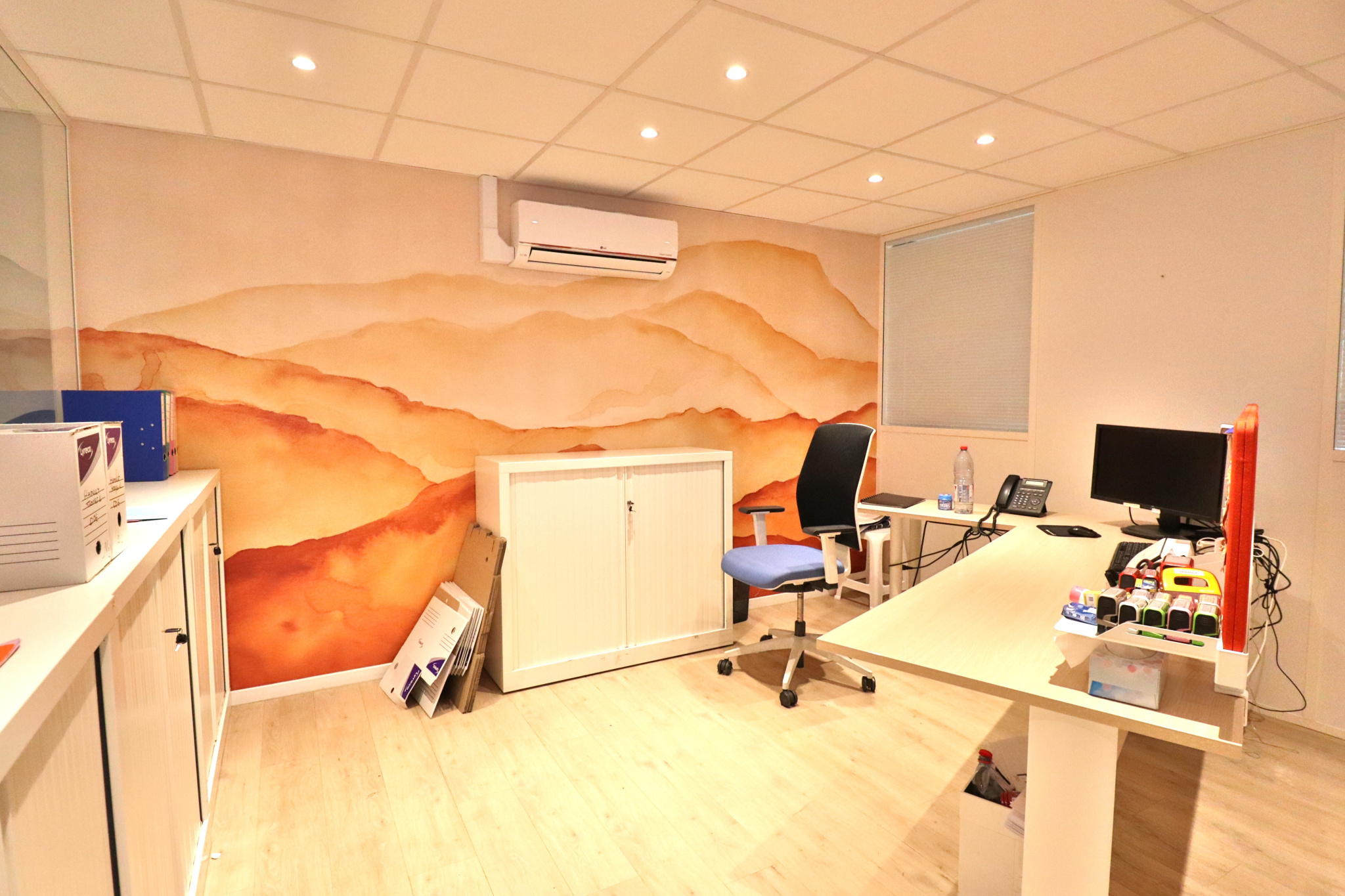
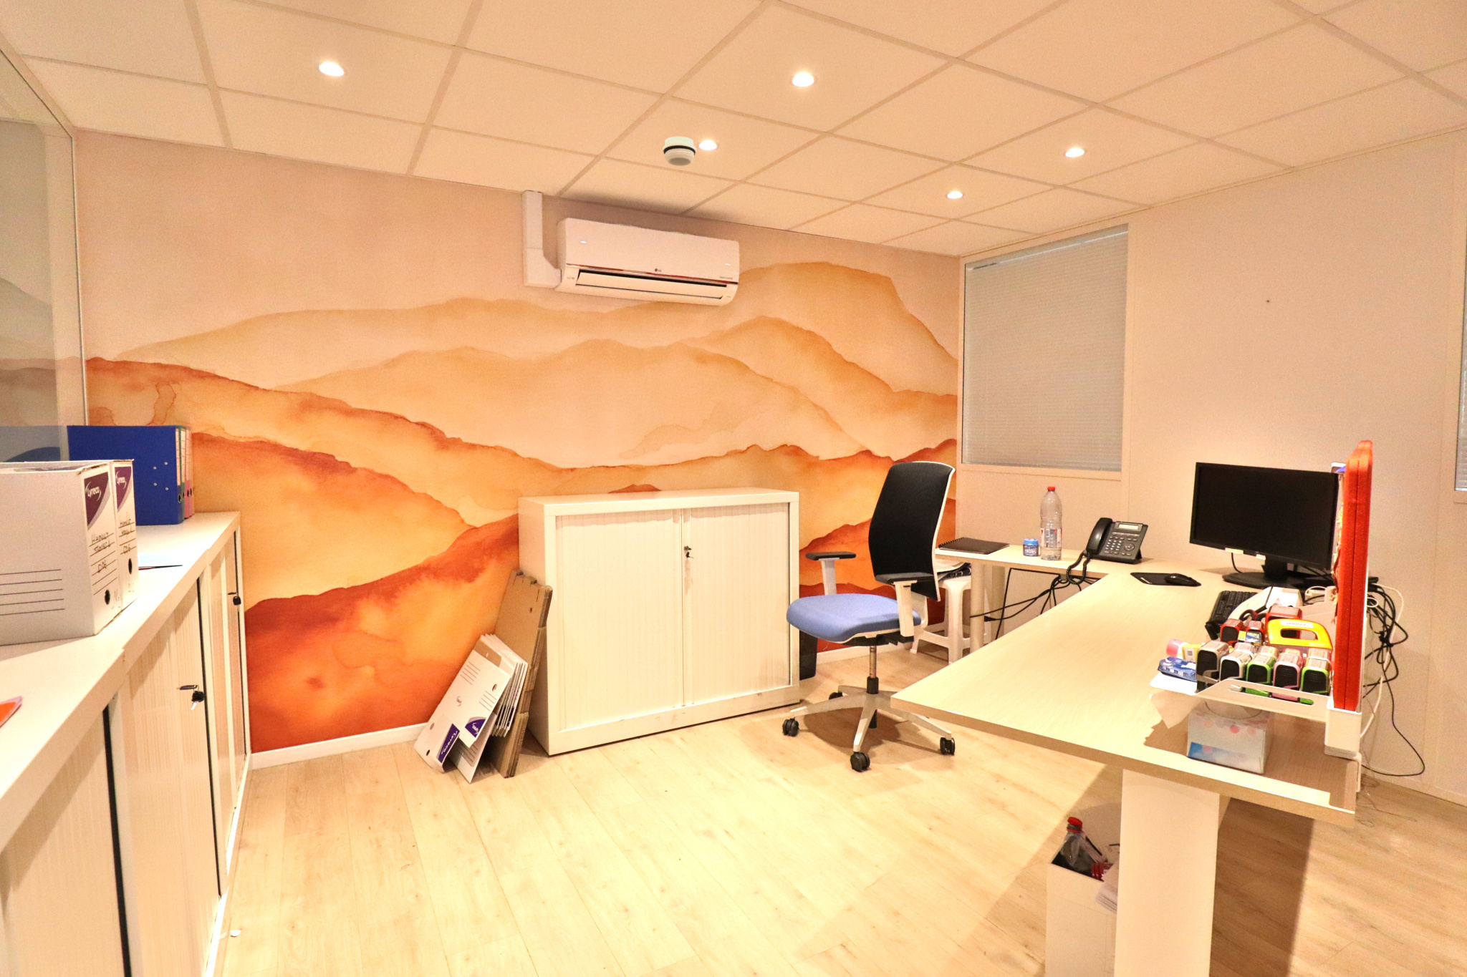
+ smoke detector [662,136,697,167]
